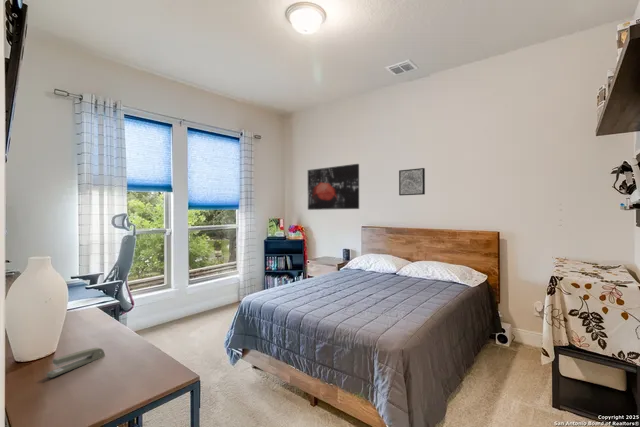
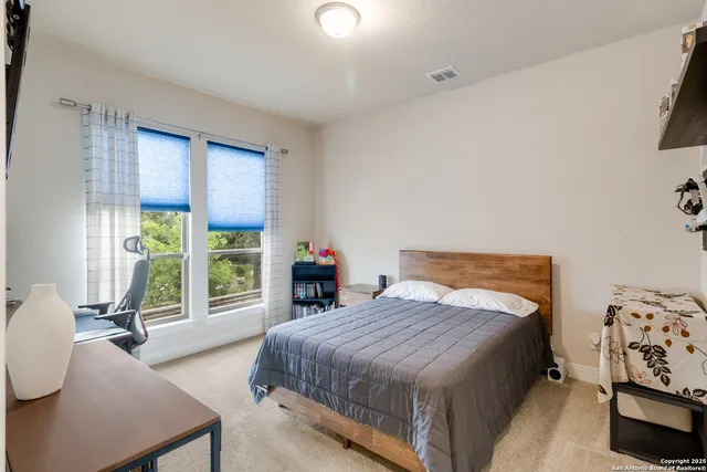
- stapler [45,347,106,379]
- wall art [307,163,360,211]
- wall art [398,167,426,196]
